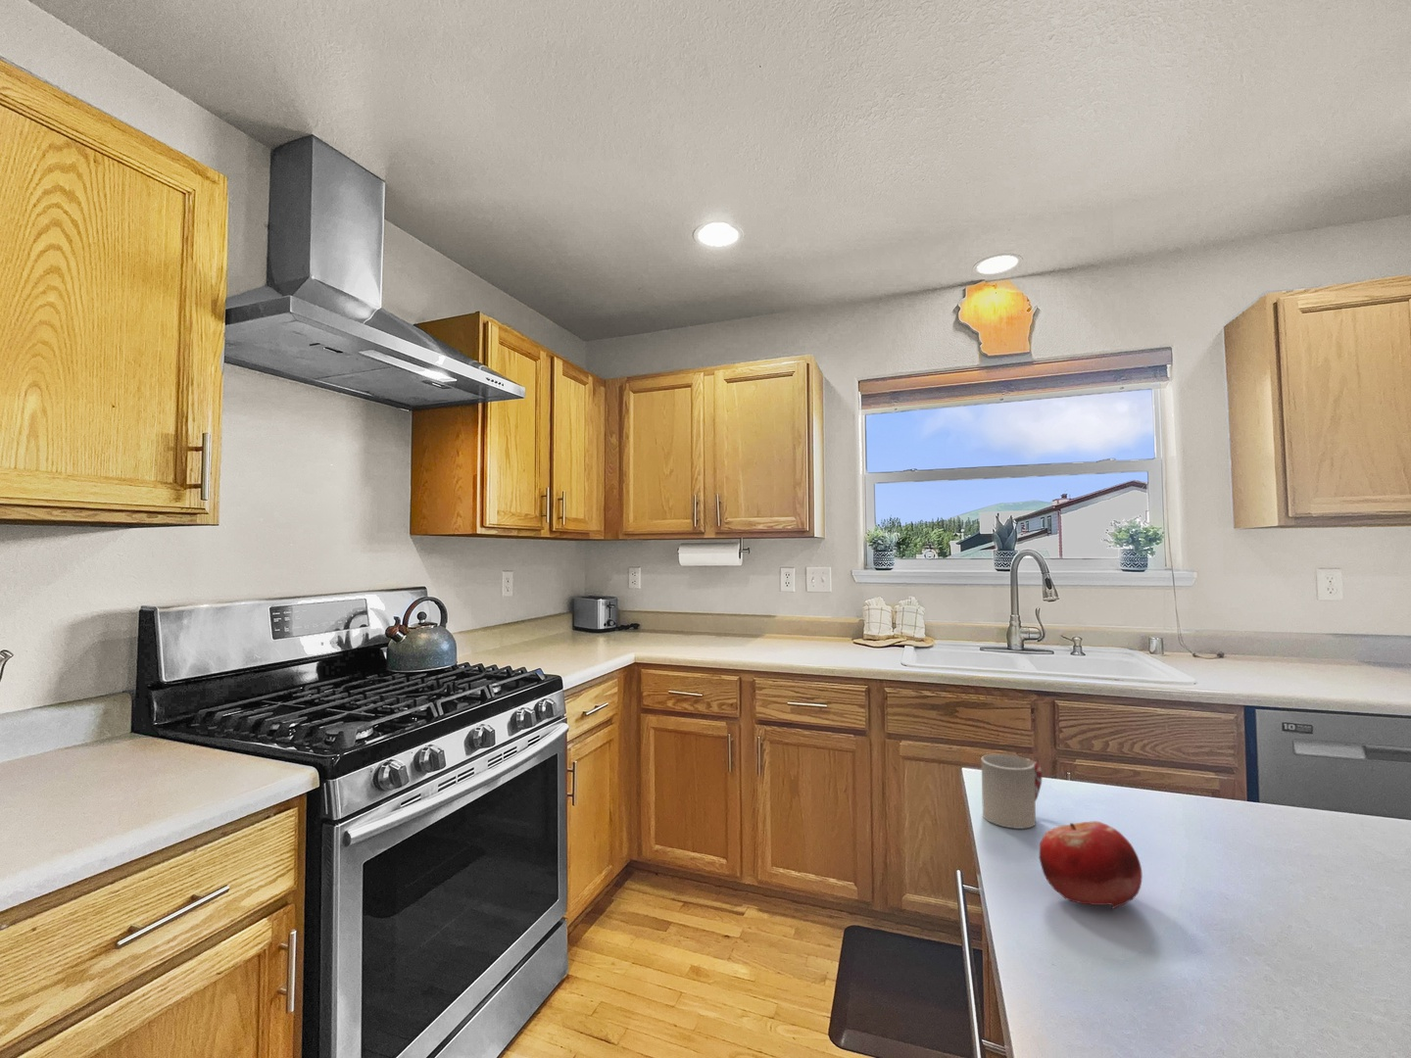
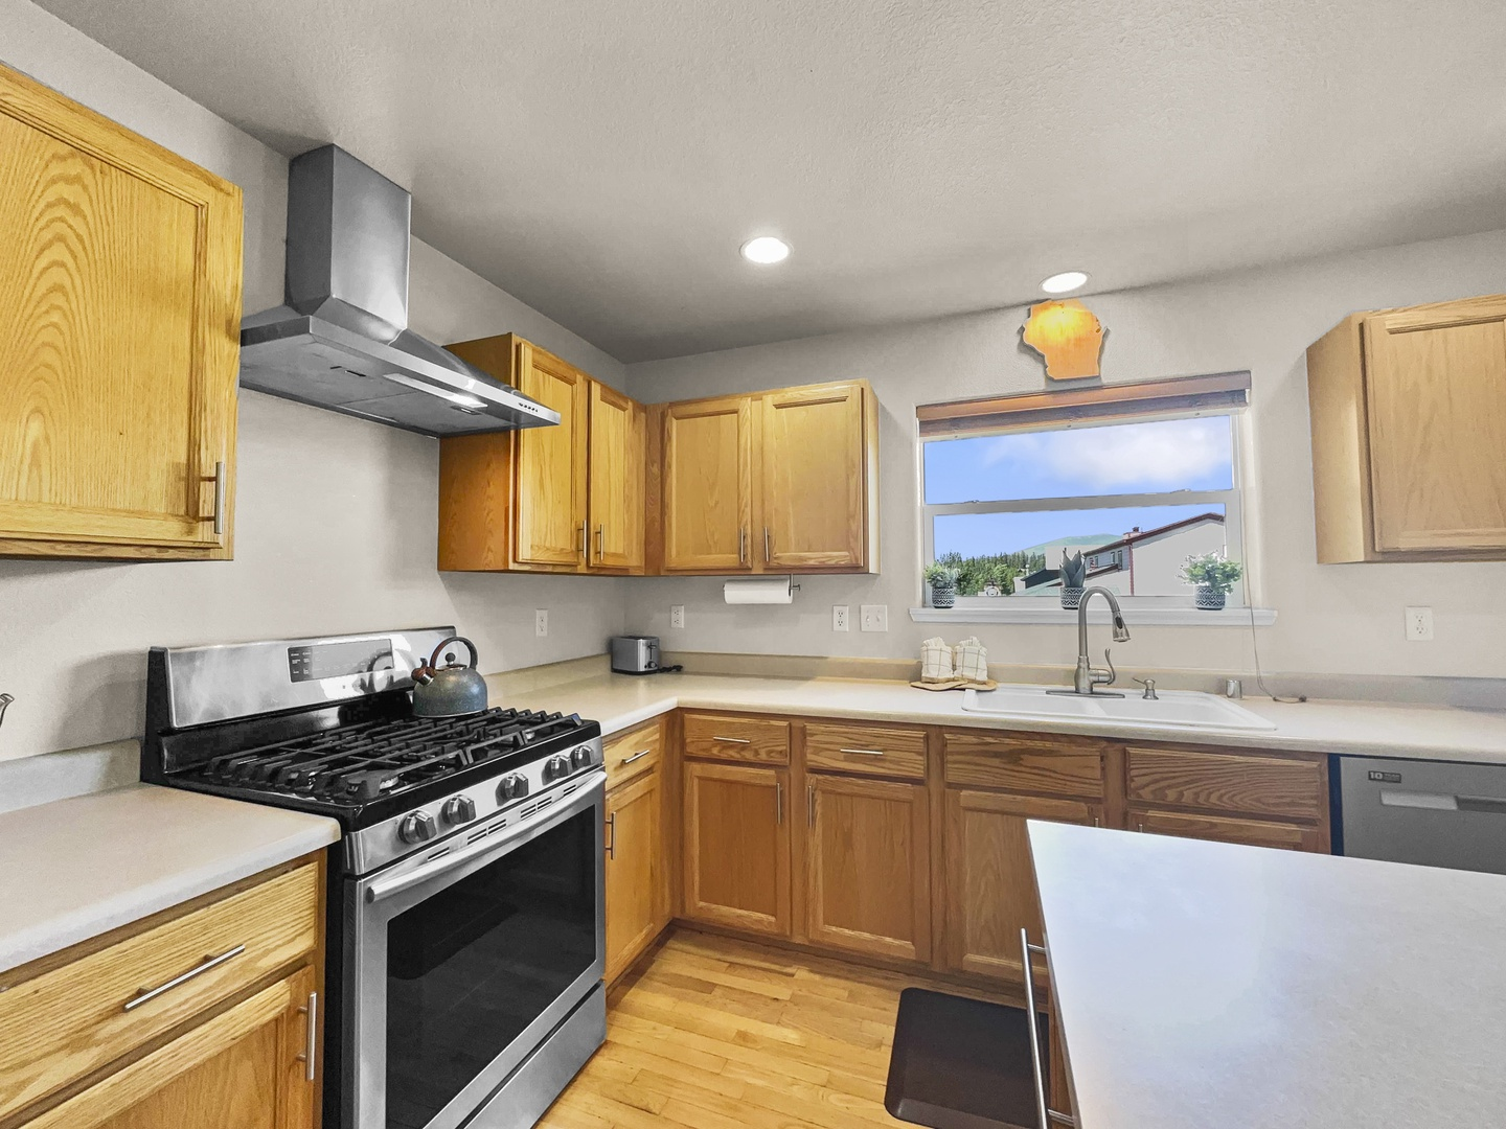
- fruit [1038,820,1143,910]
- cup [981,753,1042,830]
